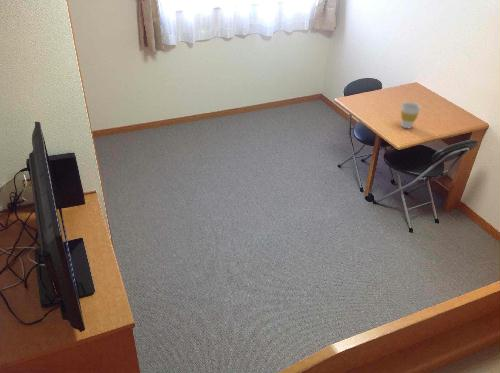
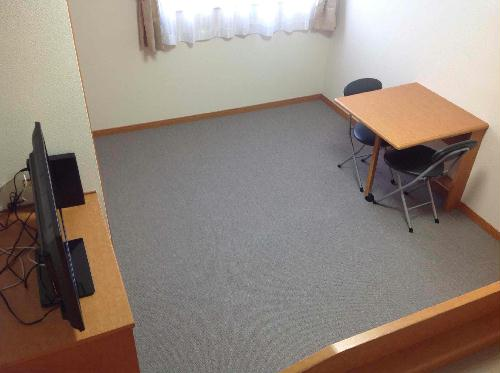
- cup [400,101,422,129]
